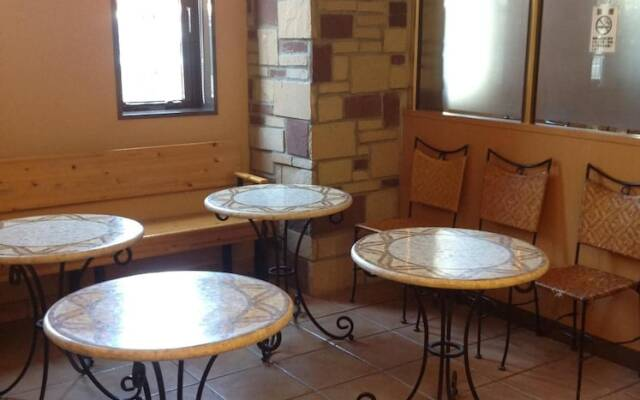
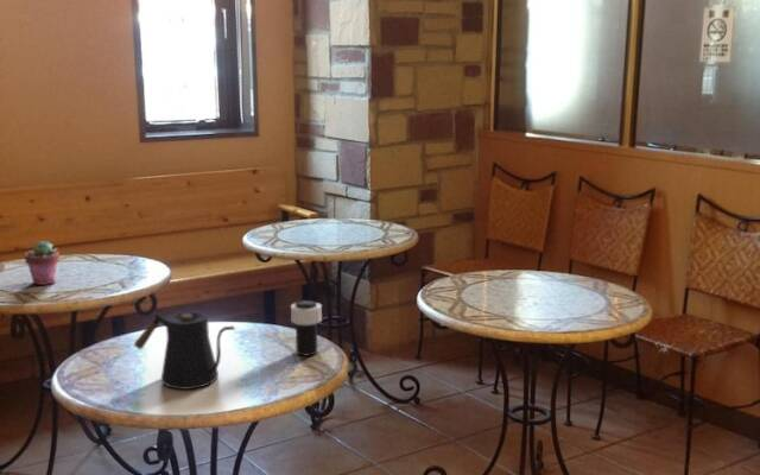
+ cup [290,299,323,356]
+ potted succulent [24,240,61,286]
+ kettle [133,310,236,391]
